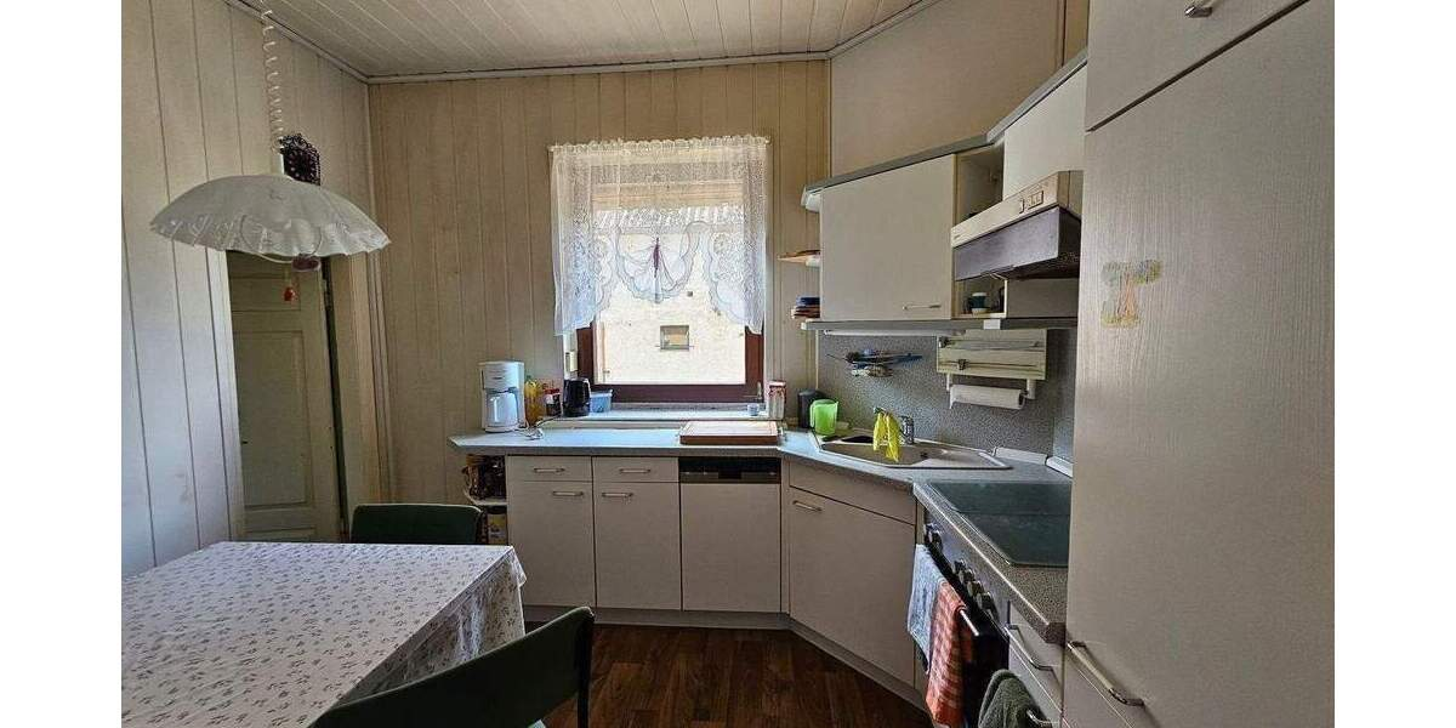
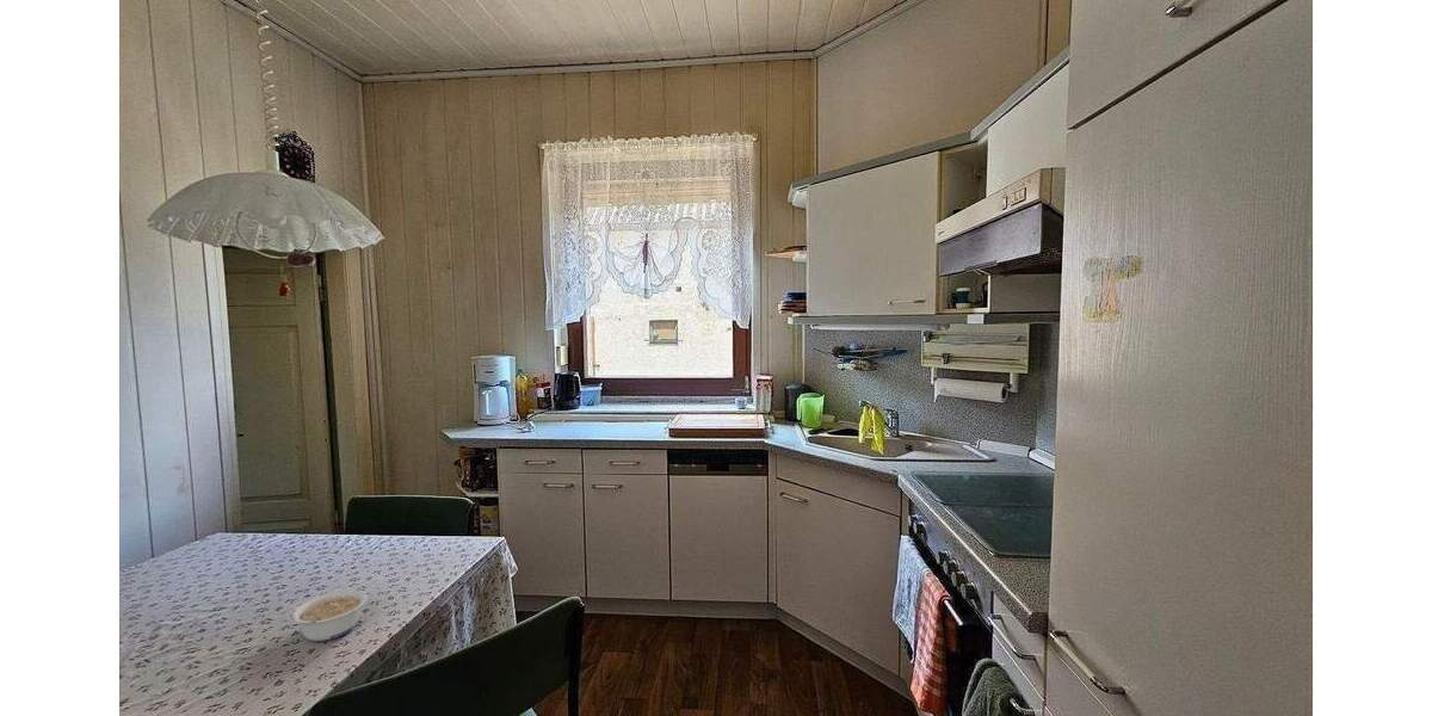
+ legume [289,588,369,642]
